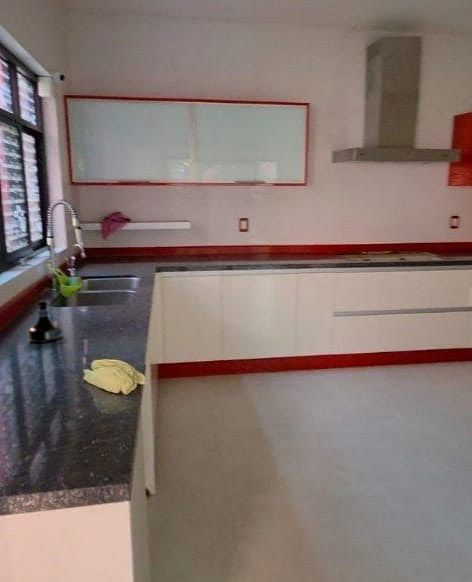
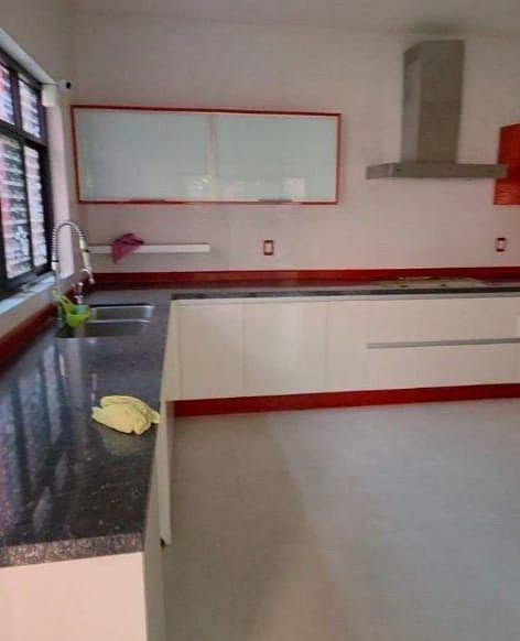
- tequila bottle [26,299,63,344]
